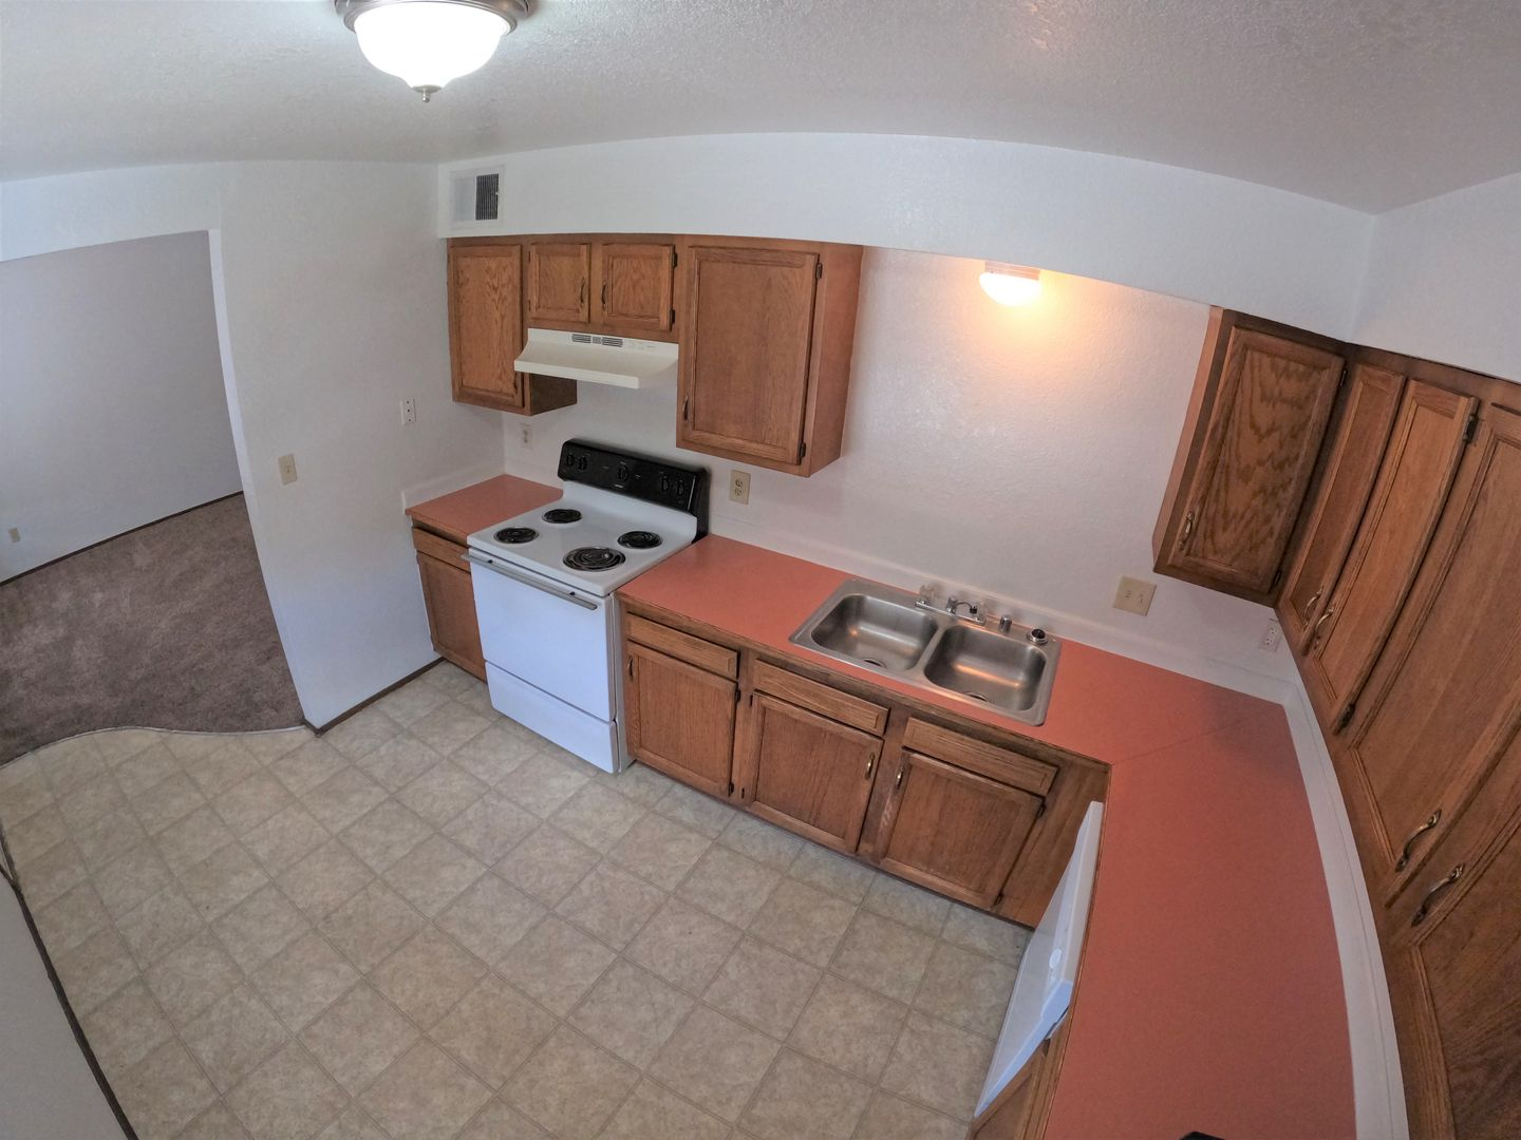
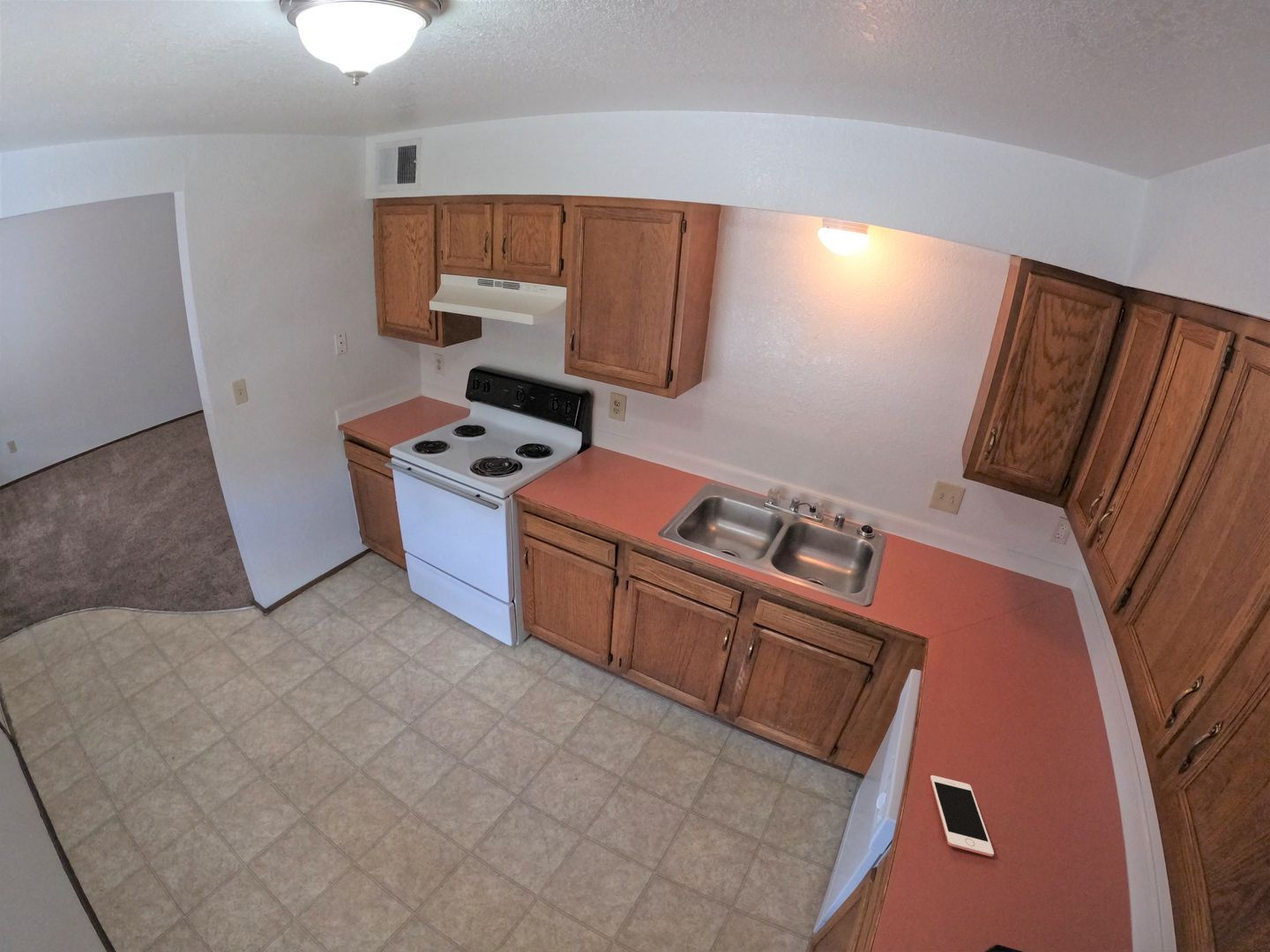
+ cell phone [930,775,995,858]
